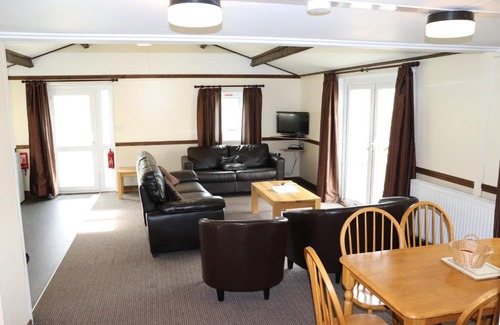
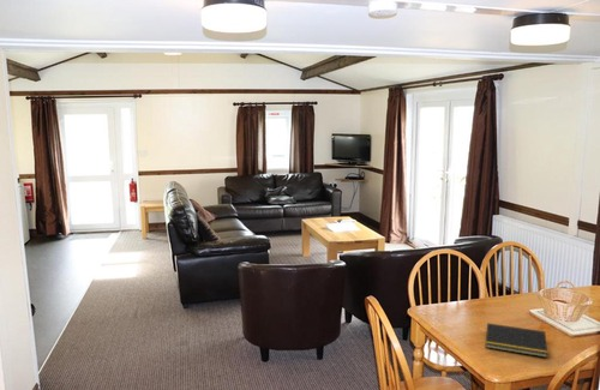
+ notepad [485,322,548,359]
